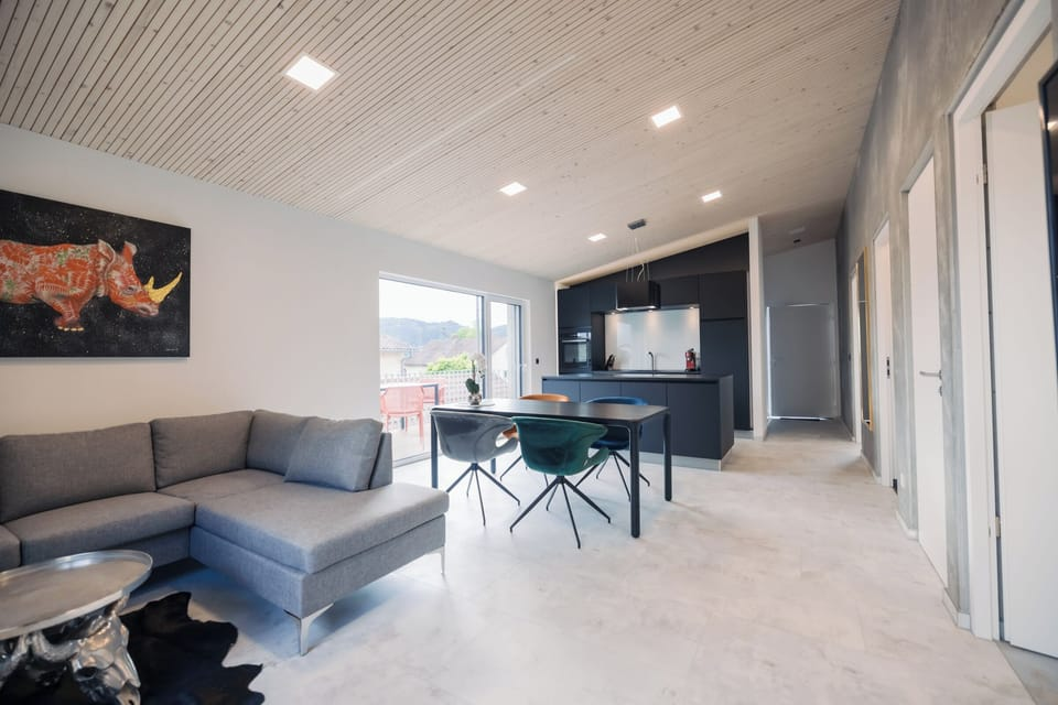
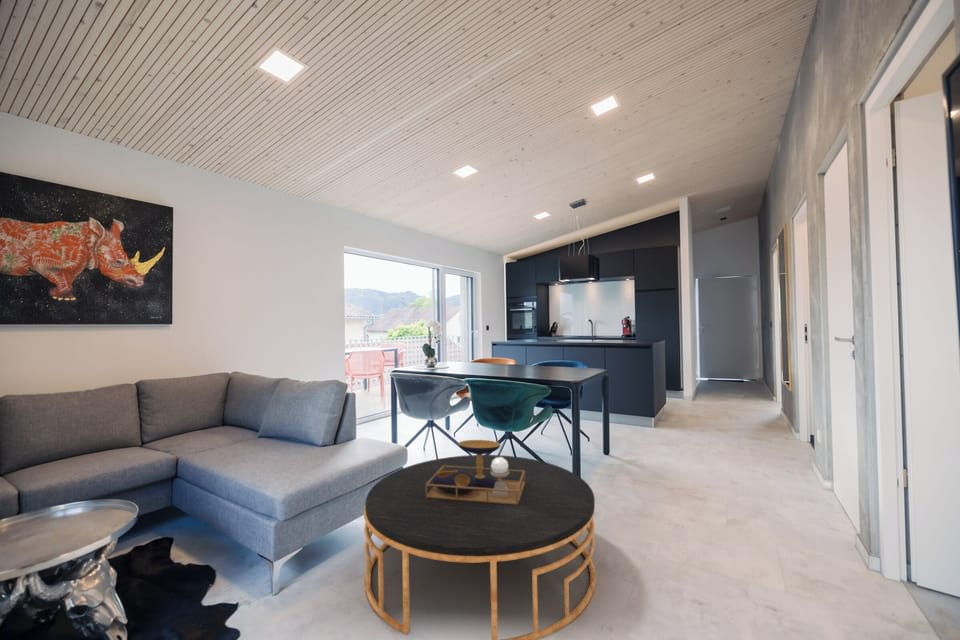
+ coffee table [363,439,597,640]
